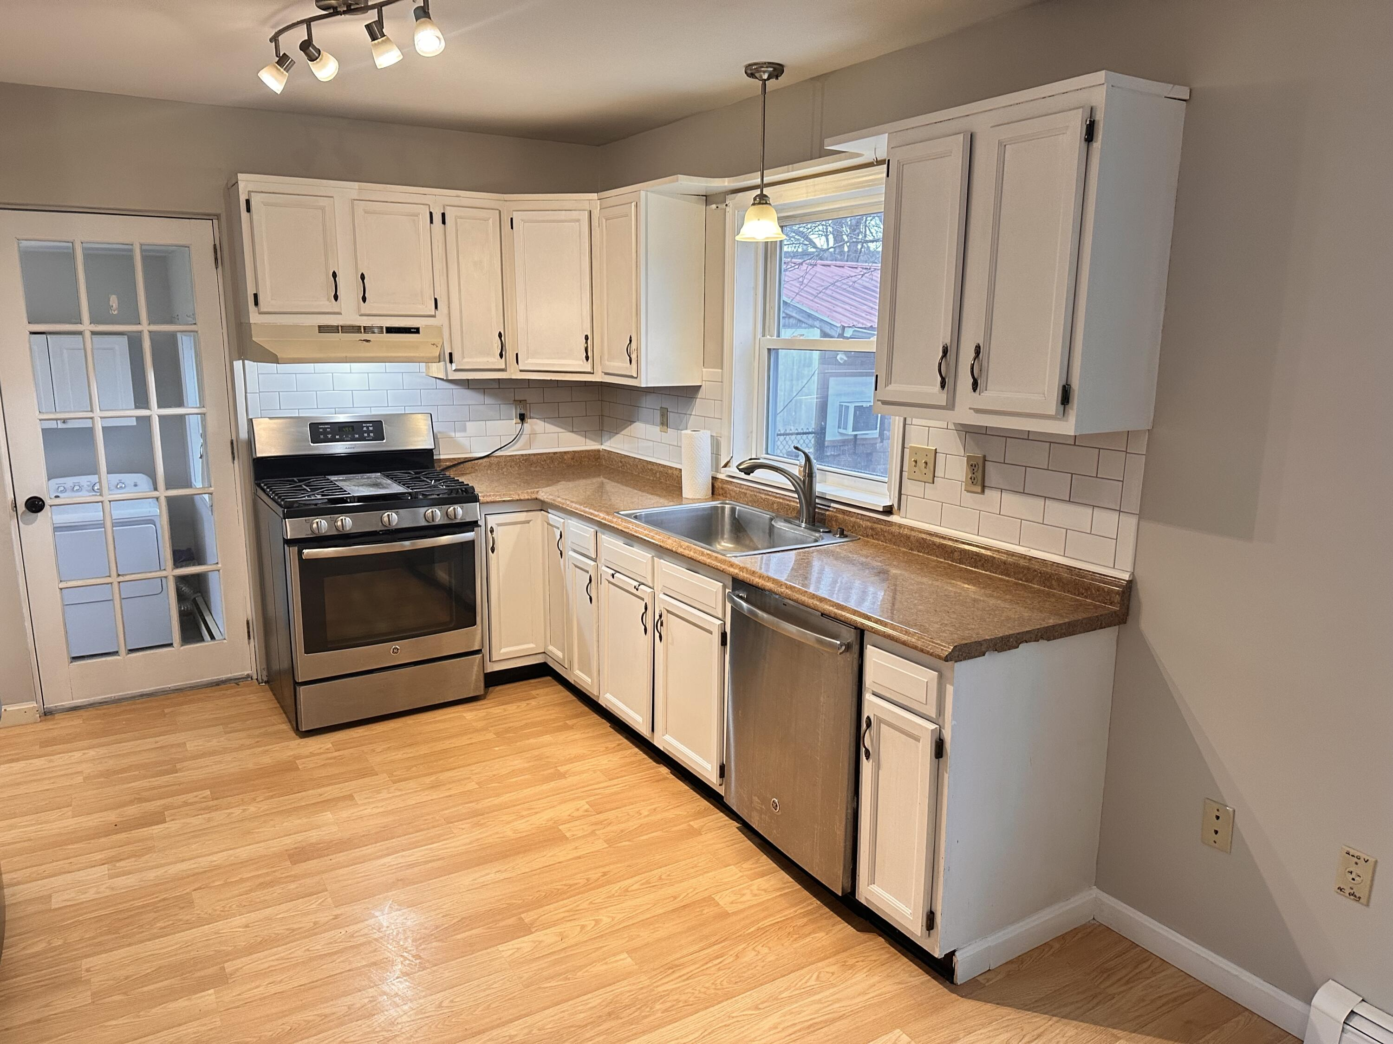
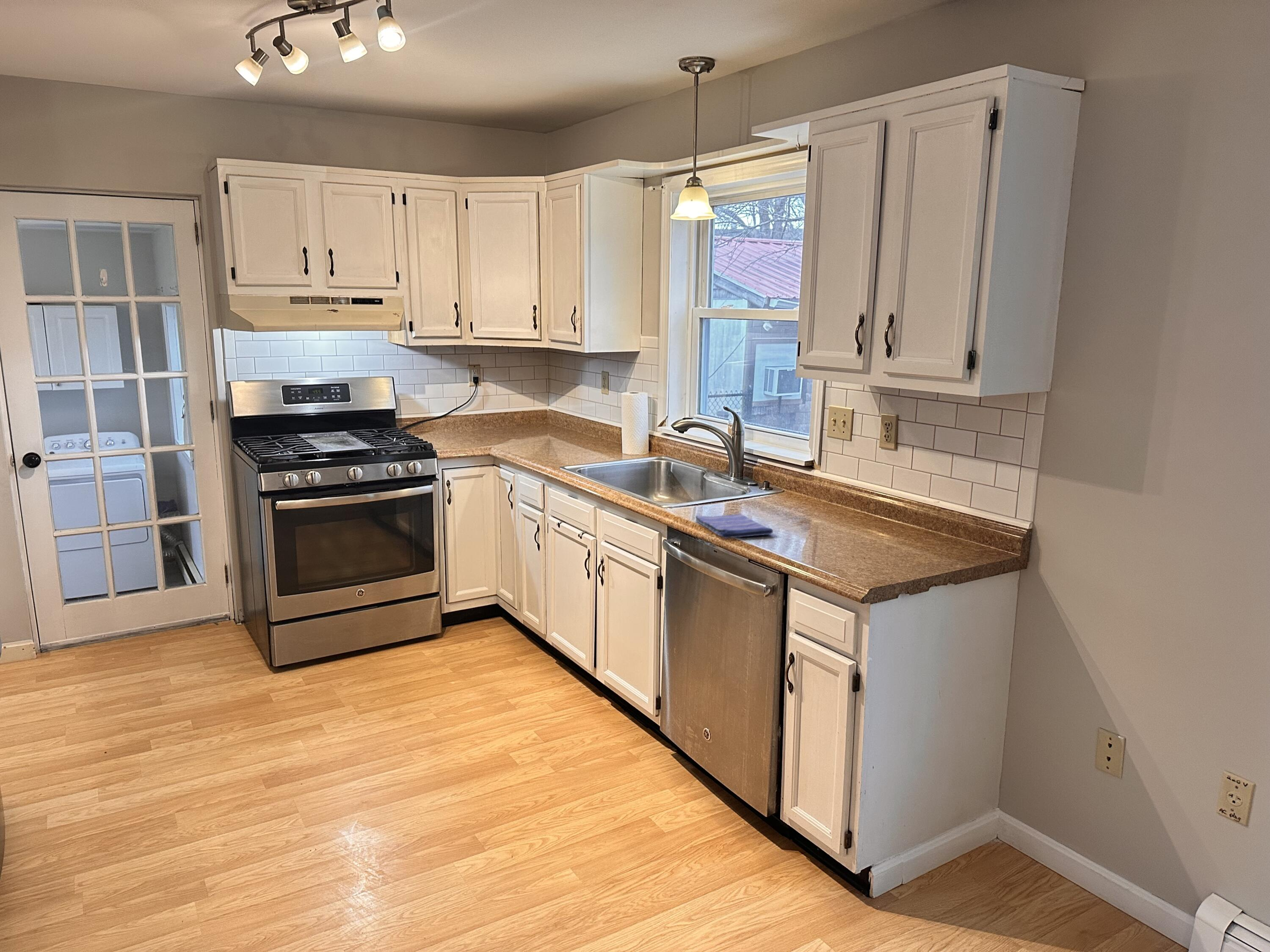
+ dish towel [695,514,773,539]
